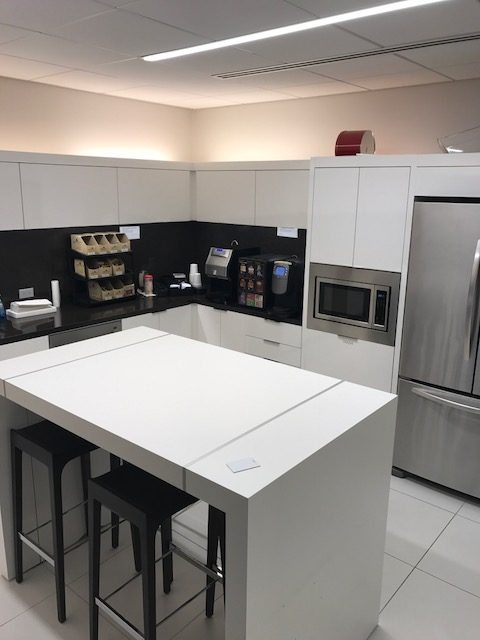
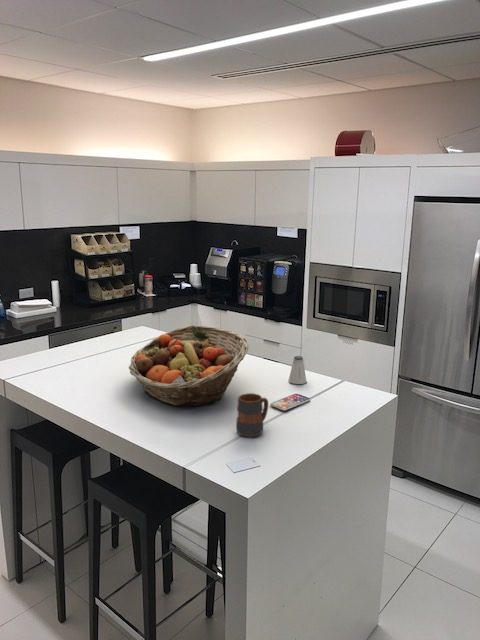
+ saltshaker [288,355,307,385]
+ fruit basket [128,325,250,407]
+ mug [235,392,269,438]
+ smartphone [269,393,311,412]
